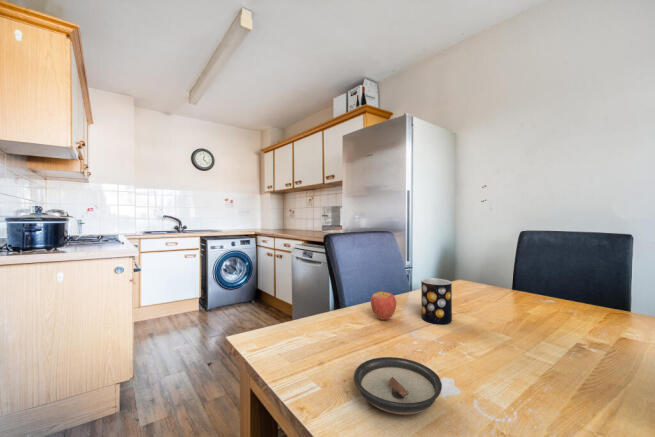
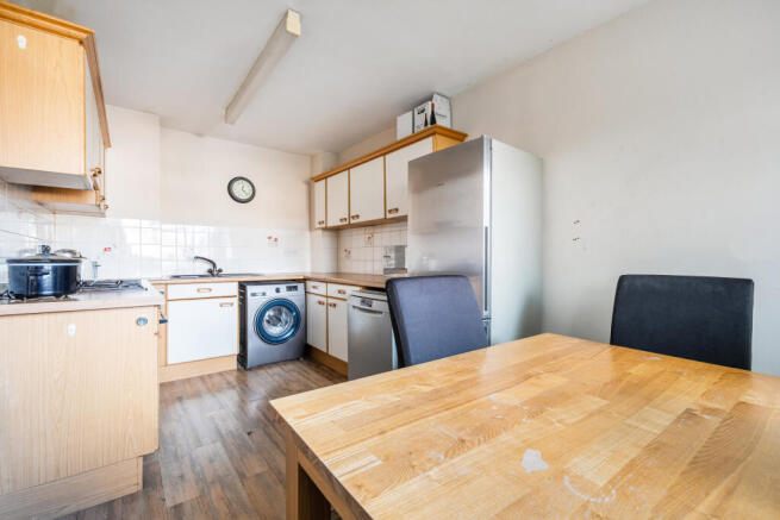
- fruit [370,285,397,321]
- mug [420,277,453,325]
- saucer [353,356,443,416]
